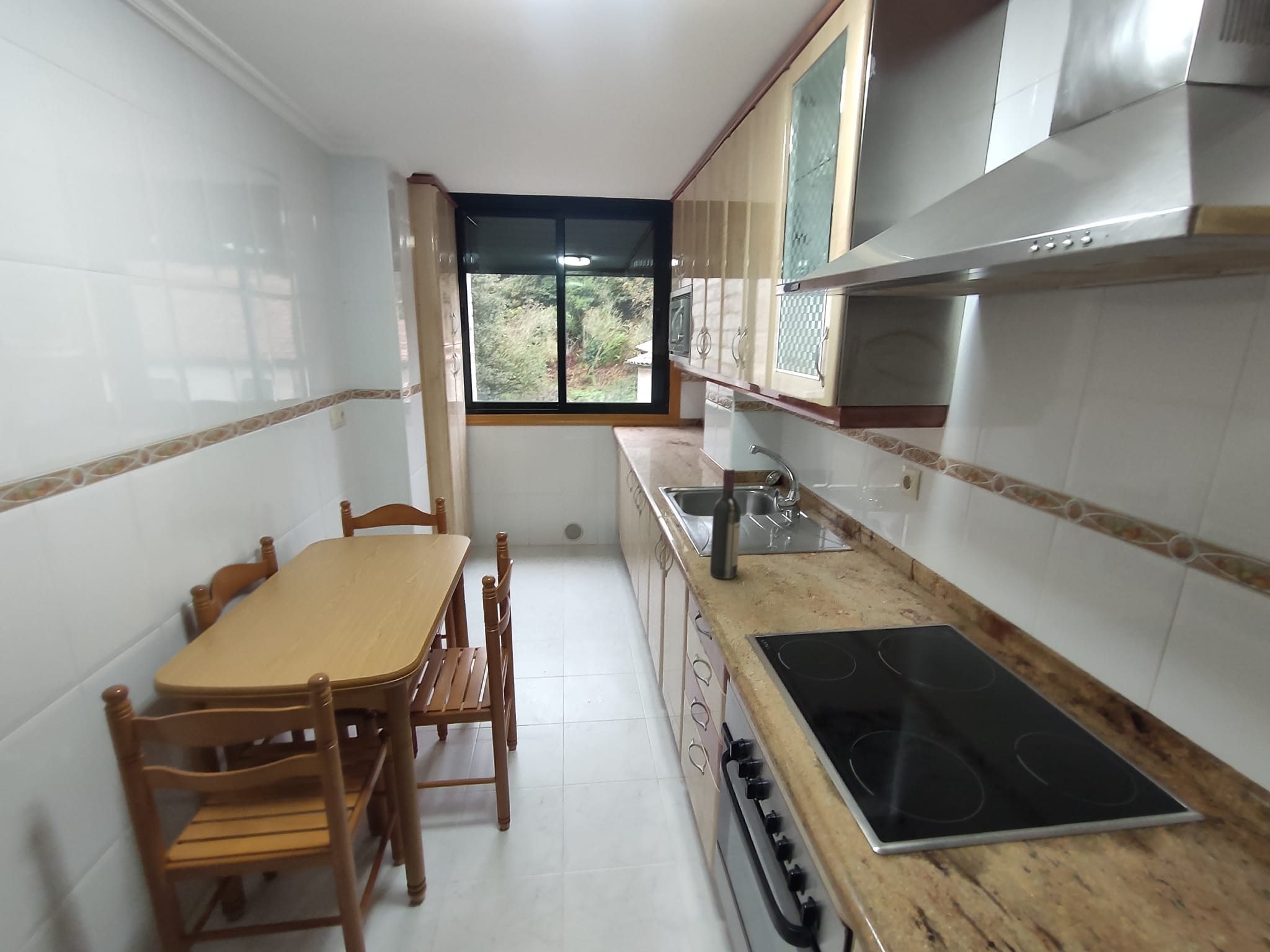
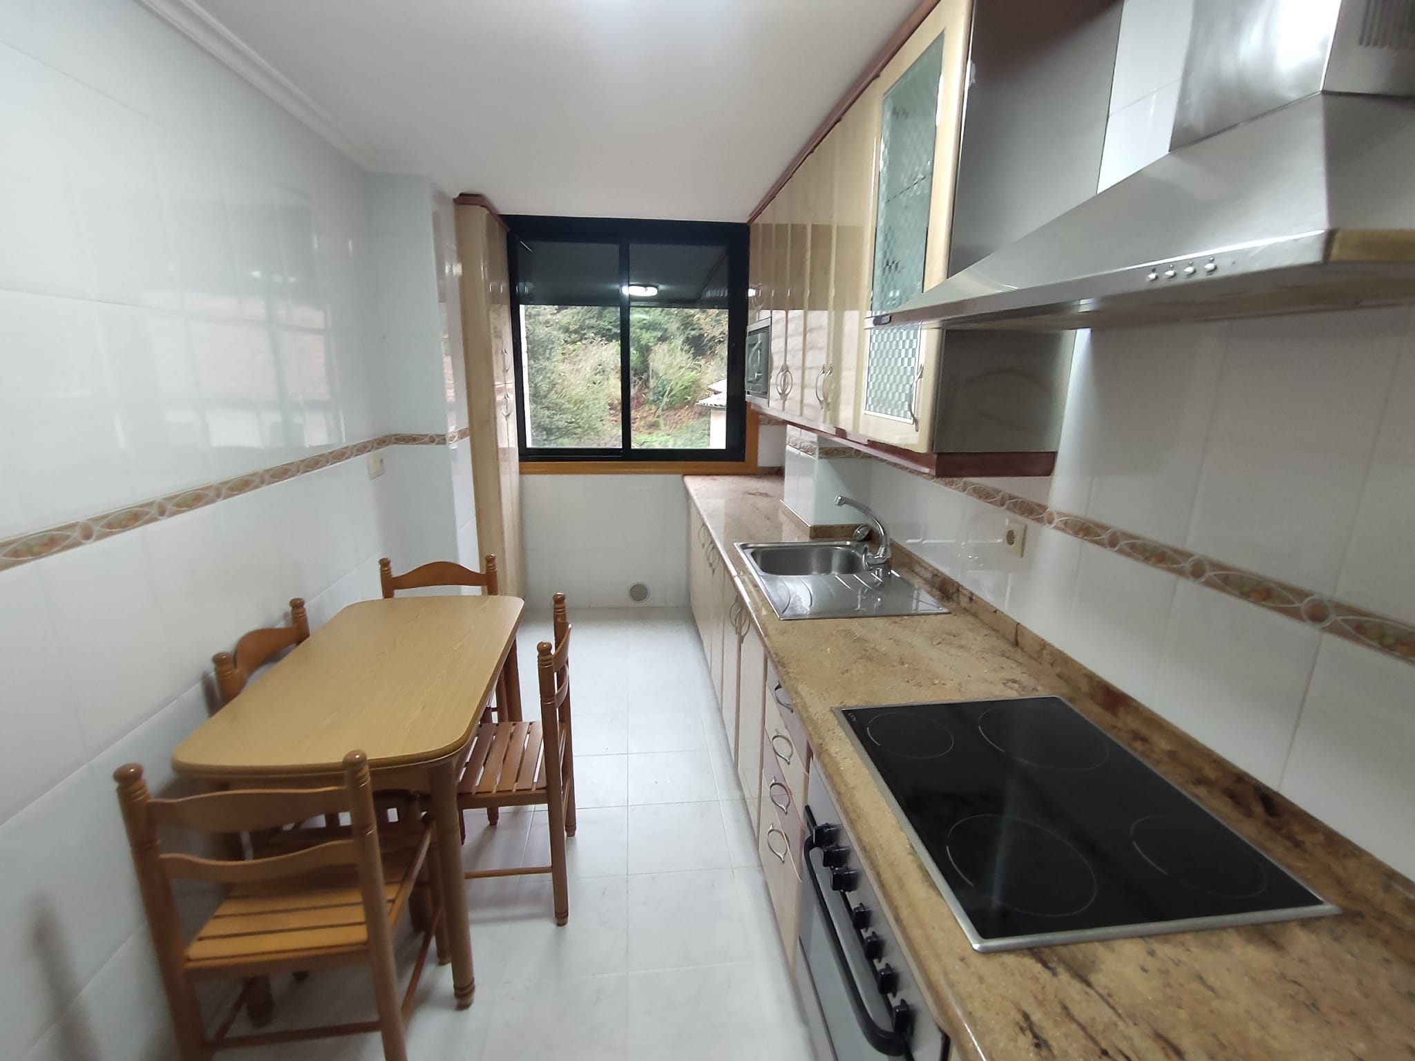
- wine bottle [709,467,742,580]
